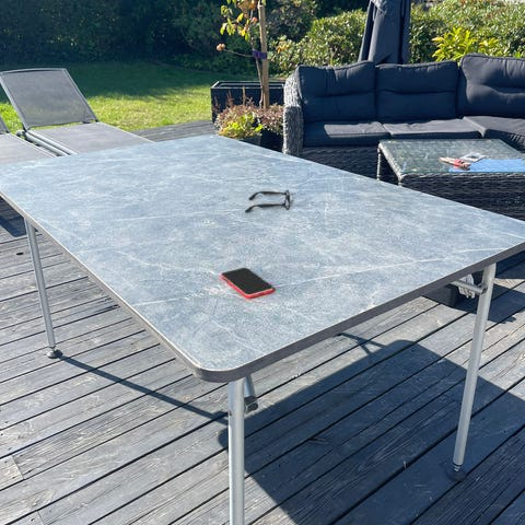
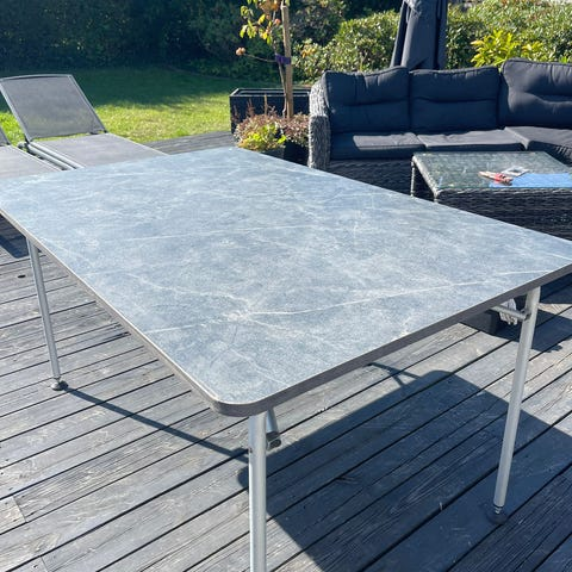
- smartphone [220,267,275,300]
- eyeglasses [244,188,291,214]
